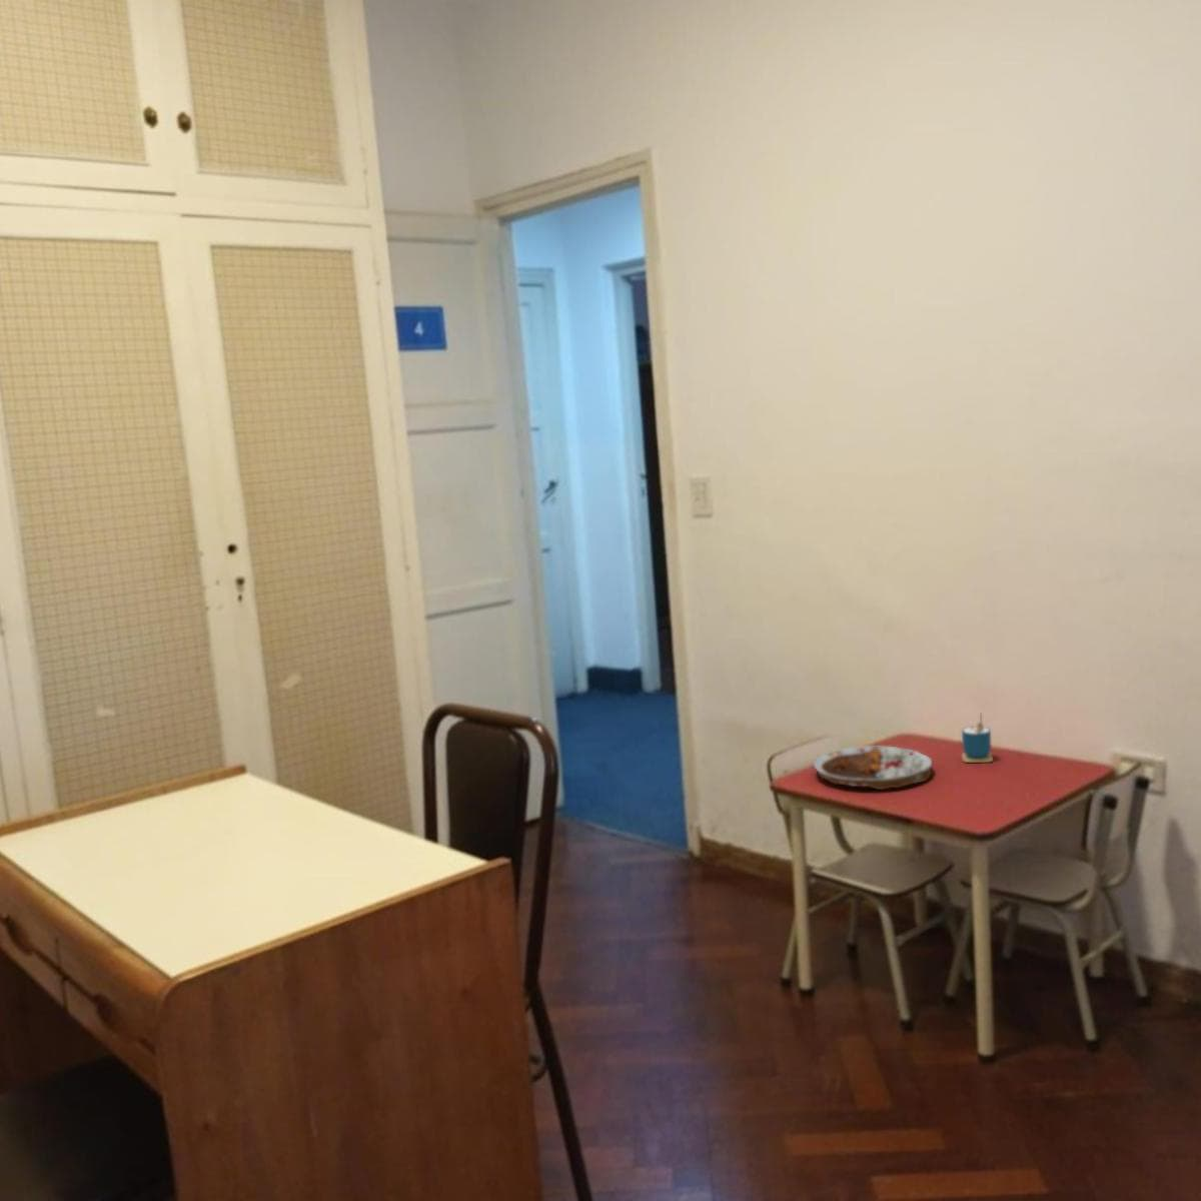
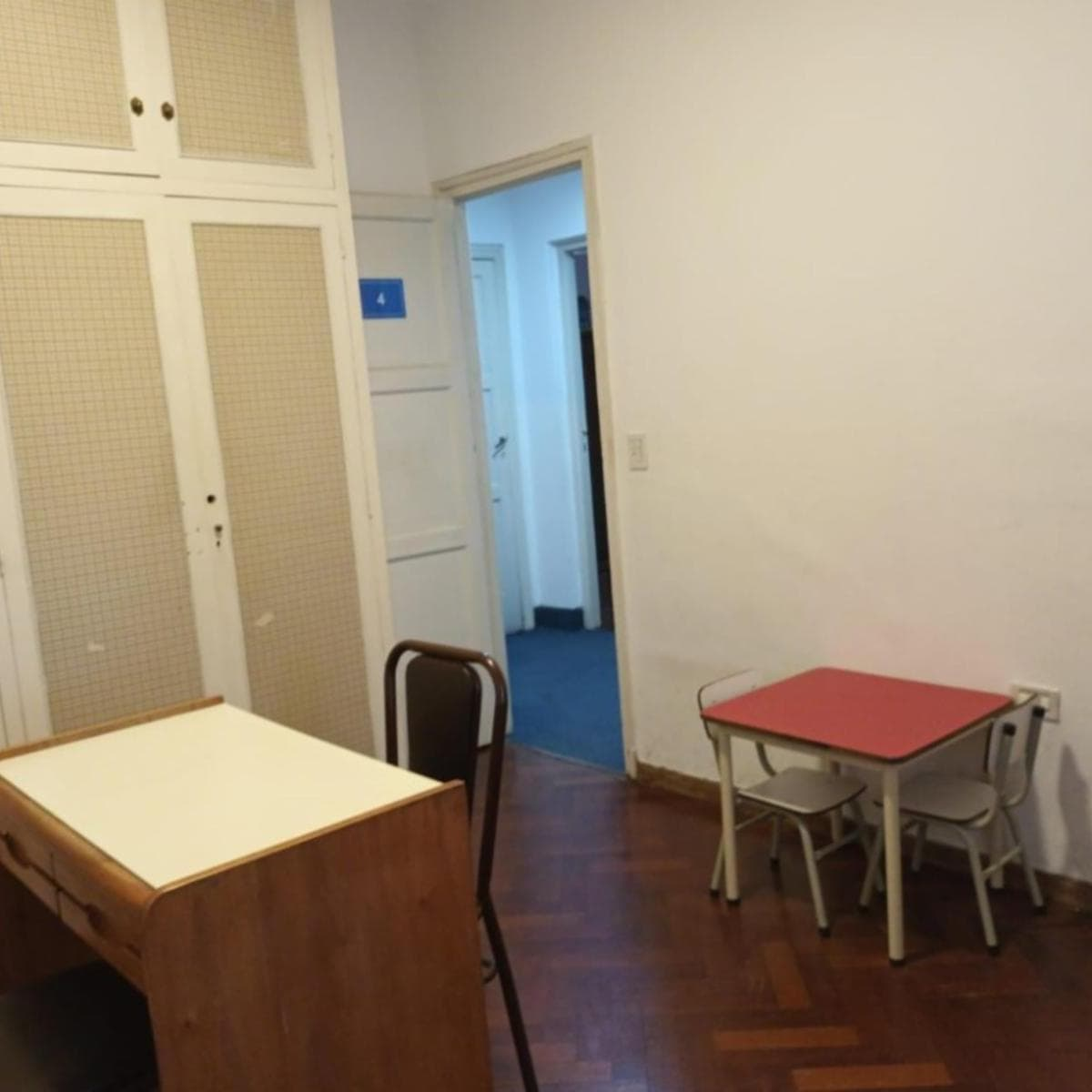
- cup [961,713,994,763]
- plate [813,745,934,791]
